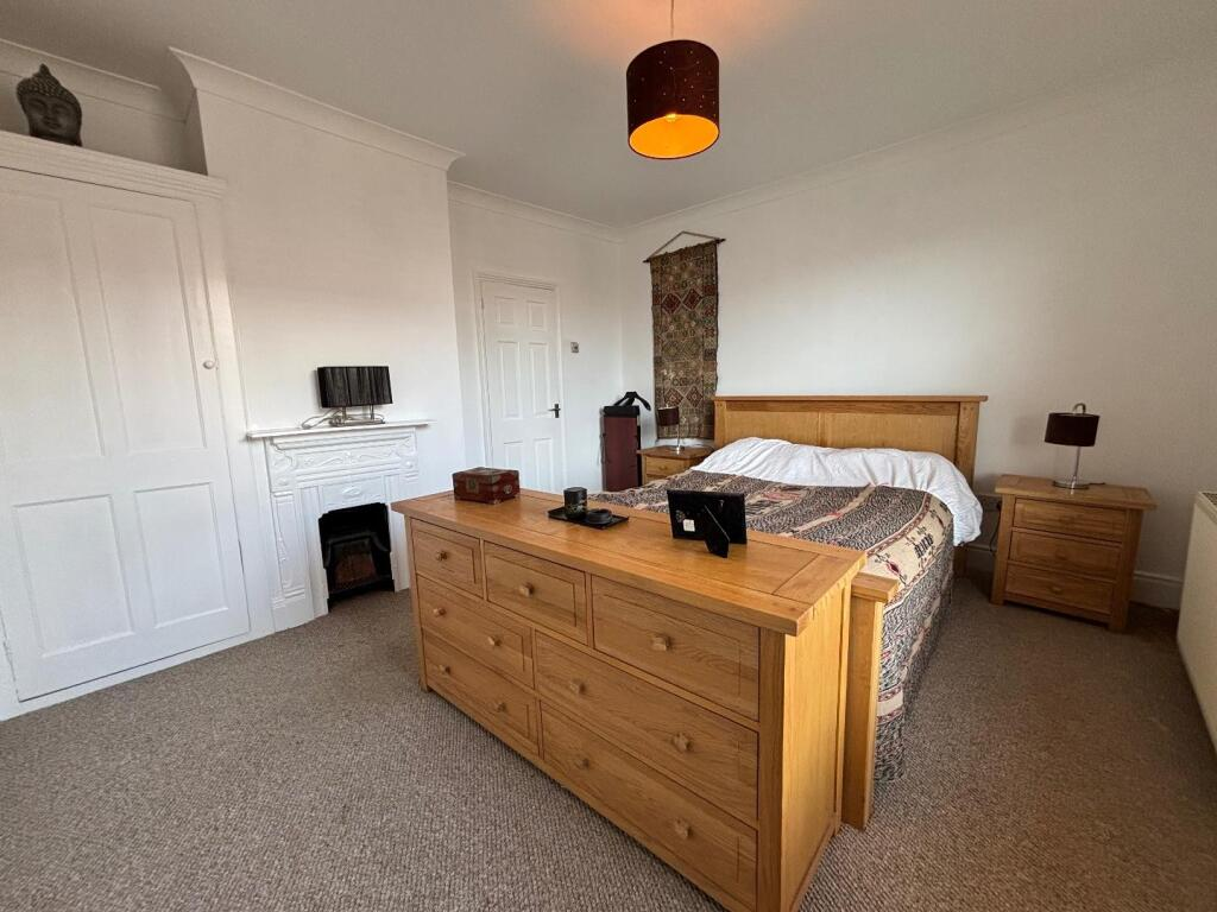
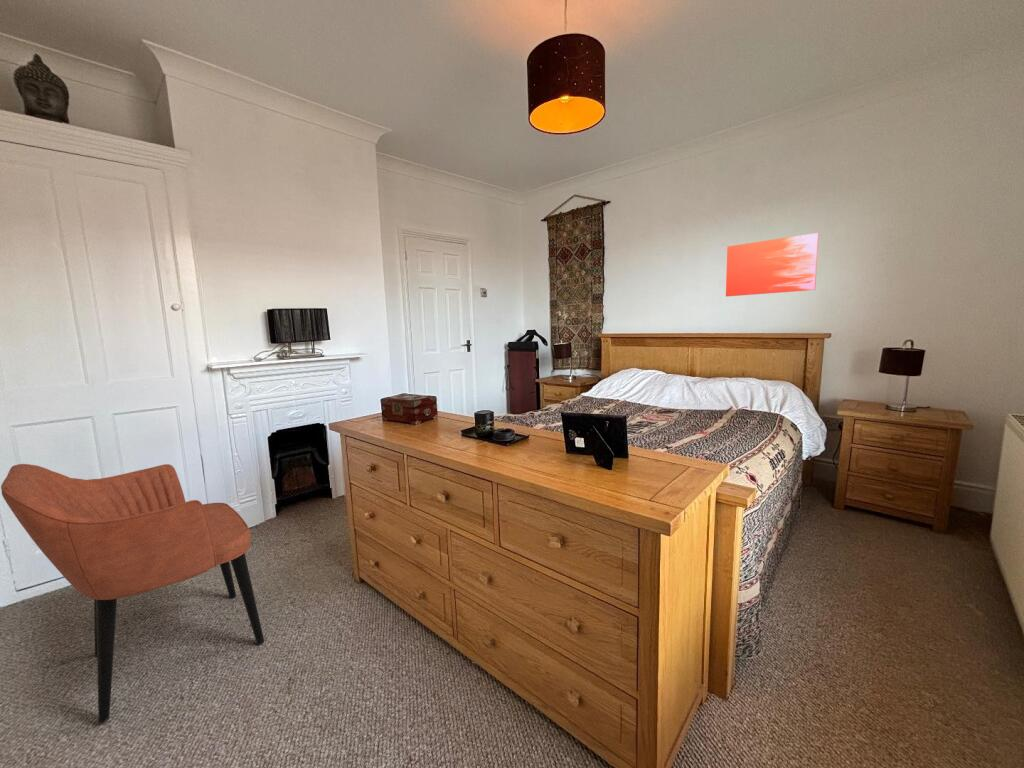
+ wall art [725,232,820,297]
+ armchair [0,463,265,724]
